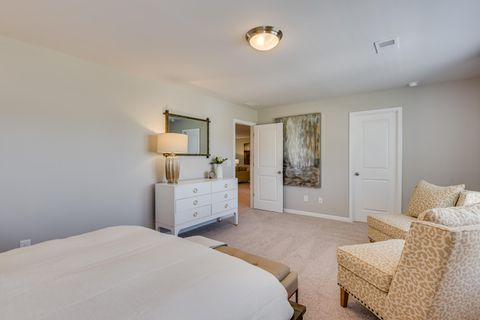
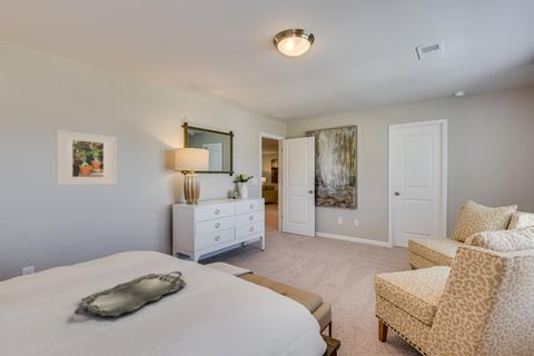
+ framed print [55,129,118,187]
+ serving tray [73,270,187,318]
